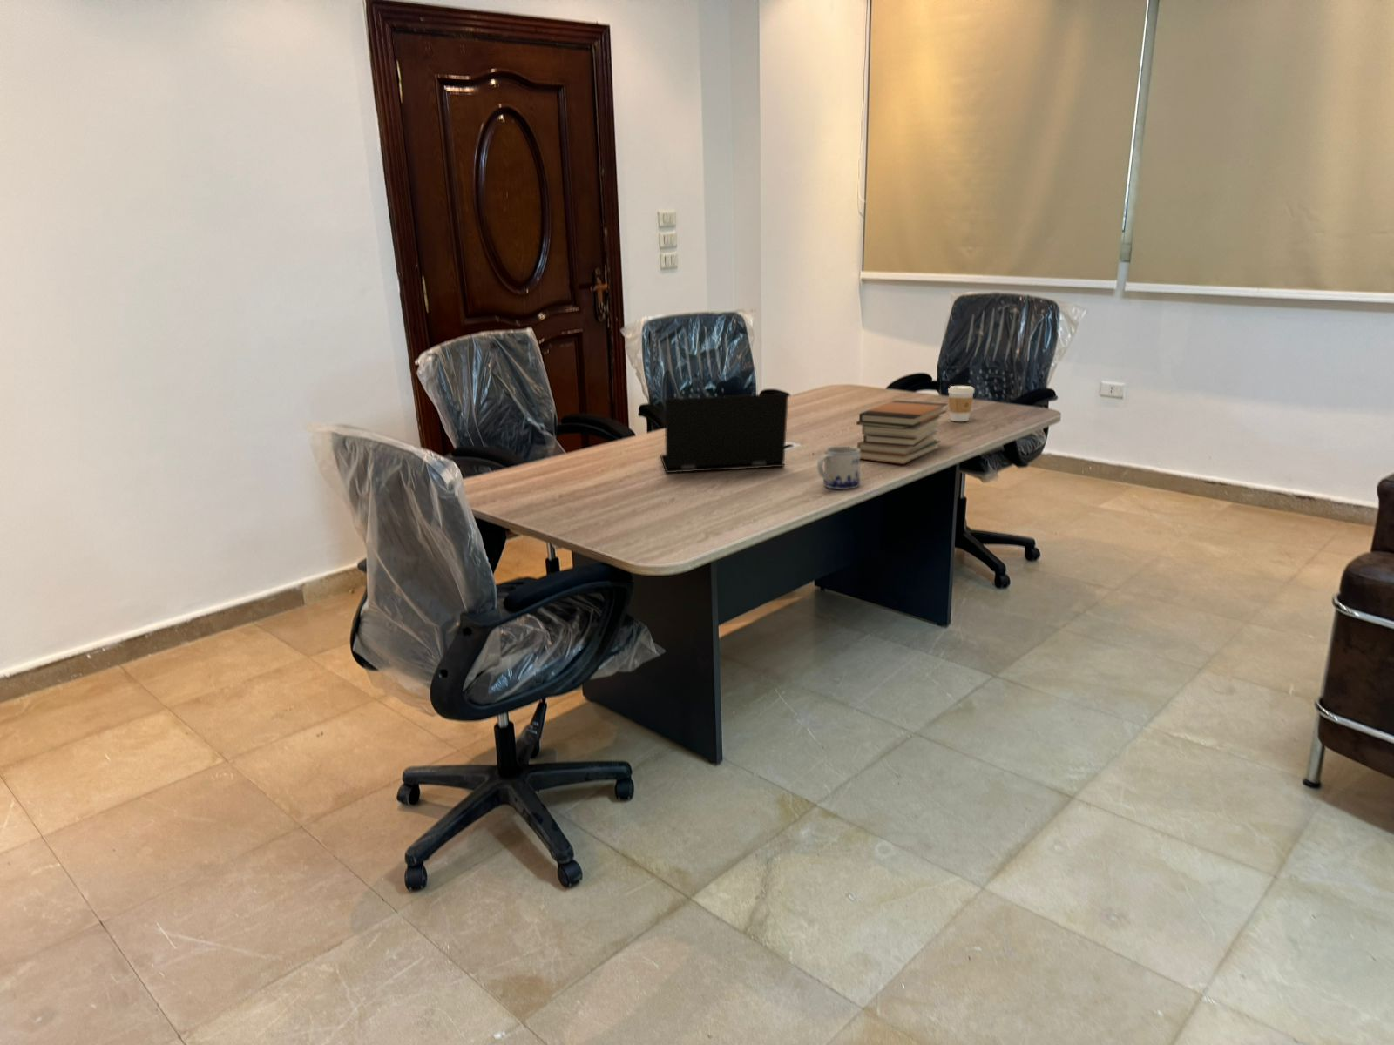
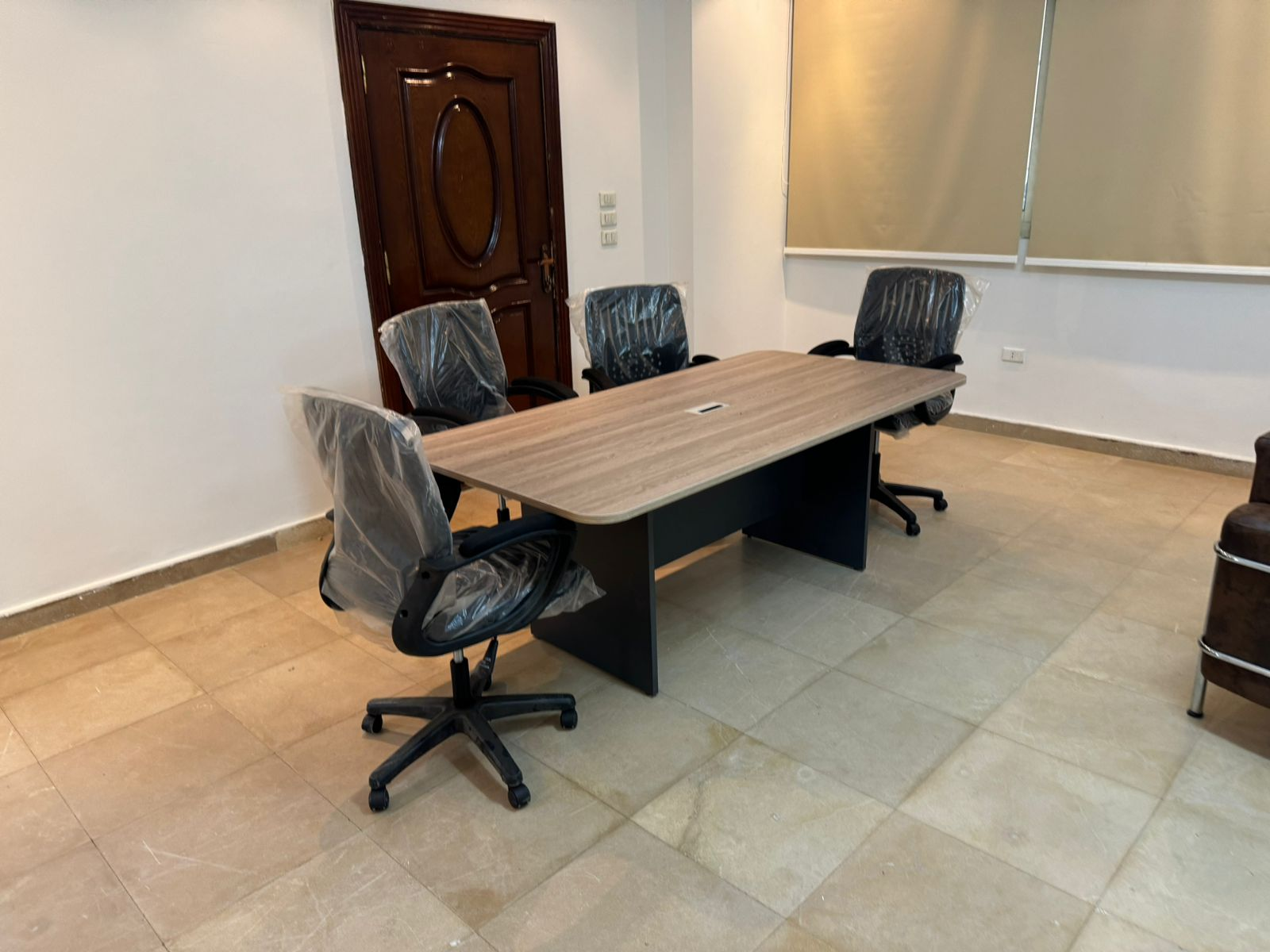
- coffee cup [947,385,975,423]
- mug [817,446,861,491]
- laptop [660,393,789,474]
- book stack [855,400,948,465]
